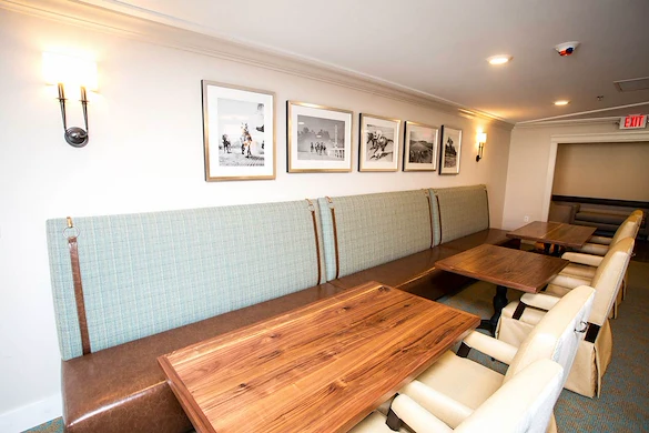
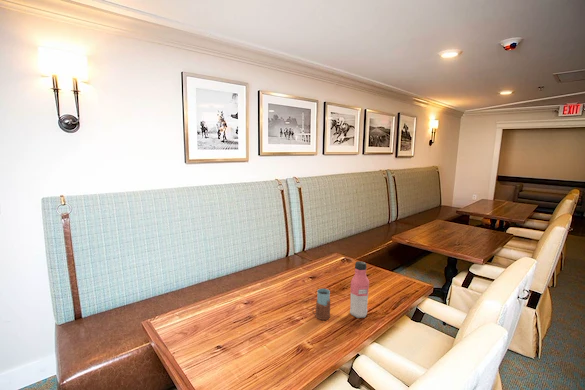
+ water bottle [349,260,370,319]
+ drinking glass [311,288,331,321]
